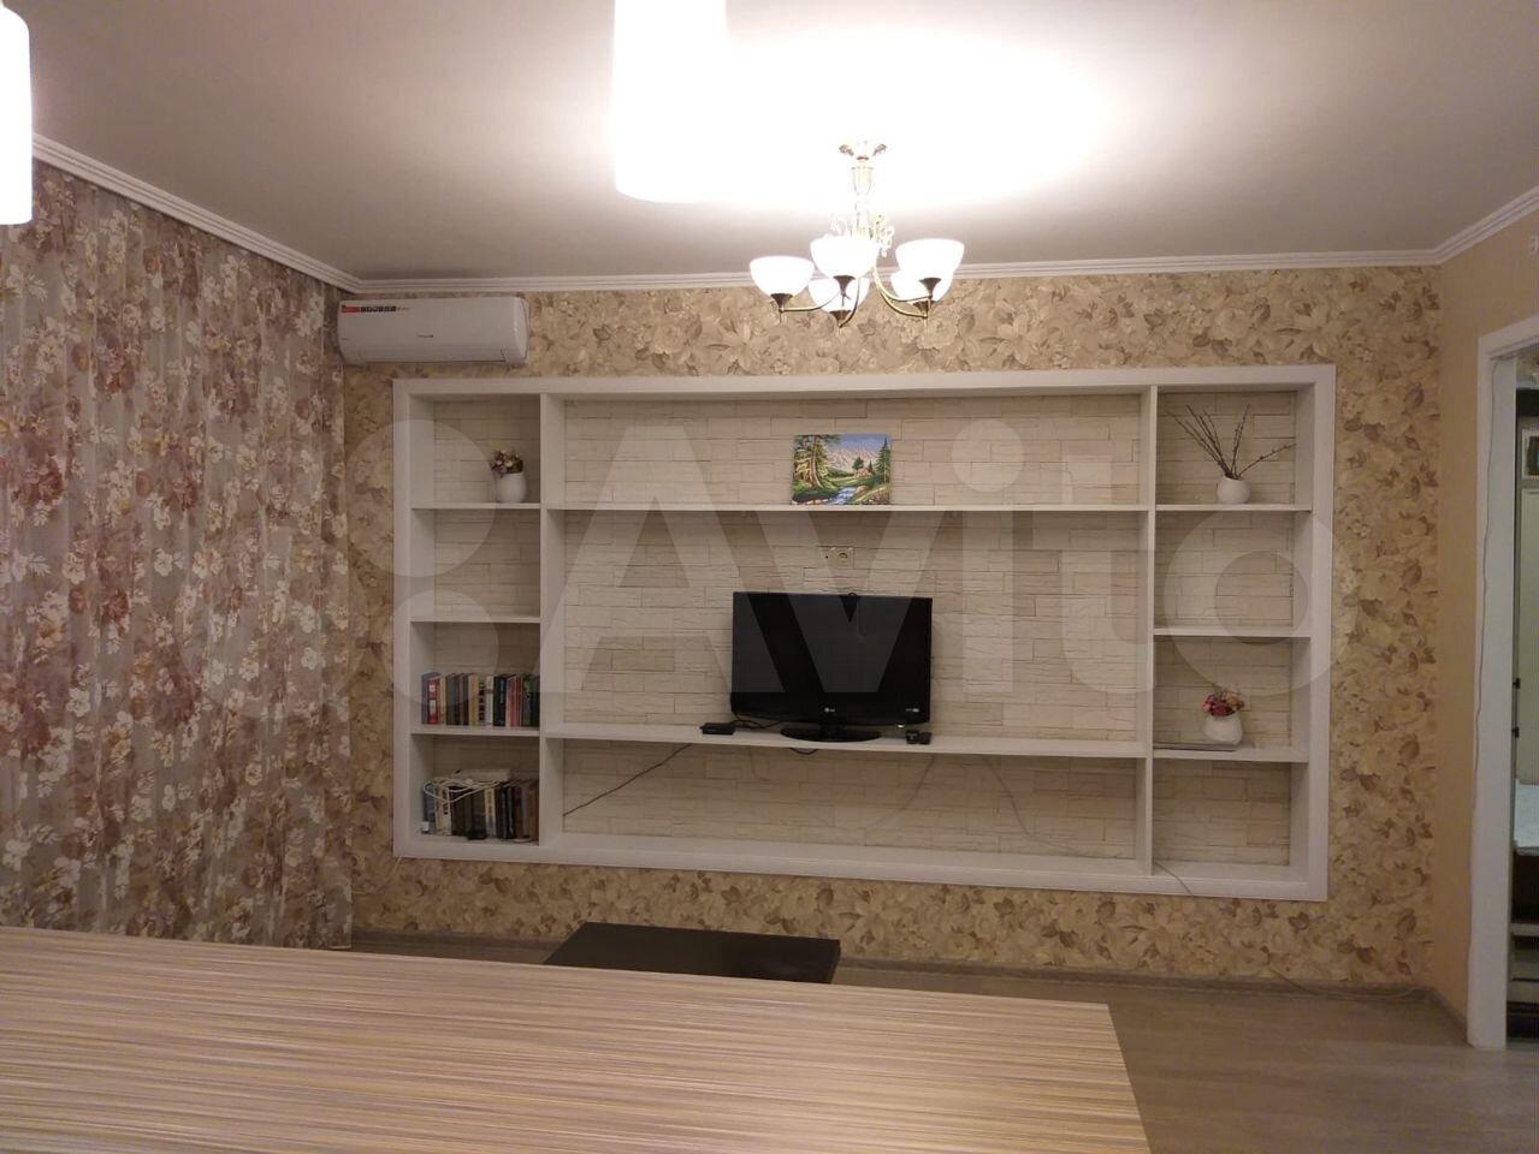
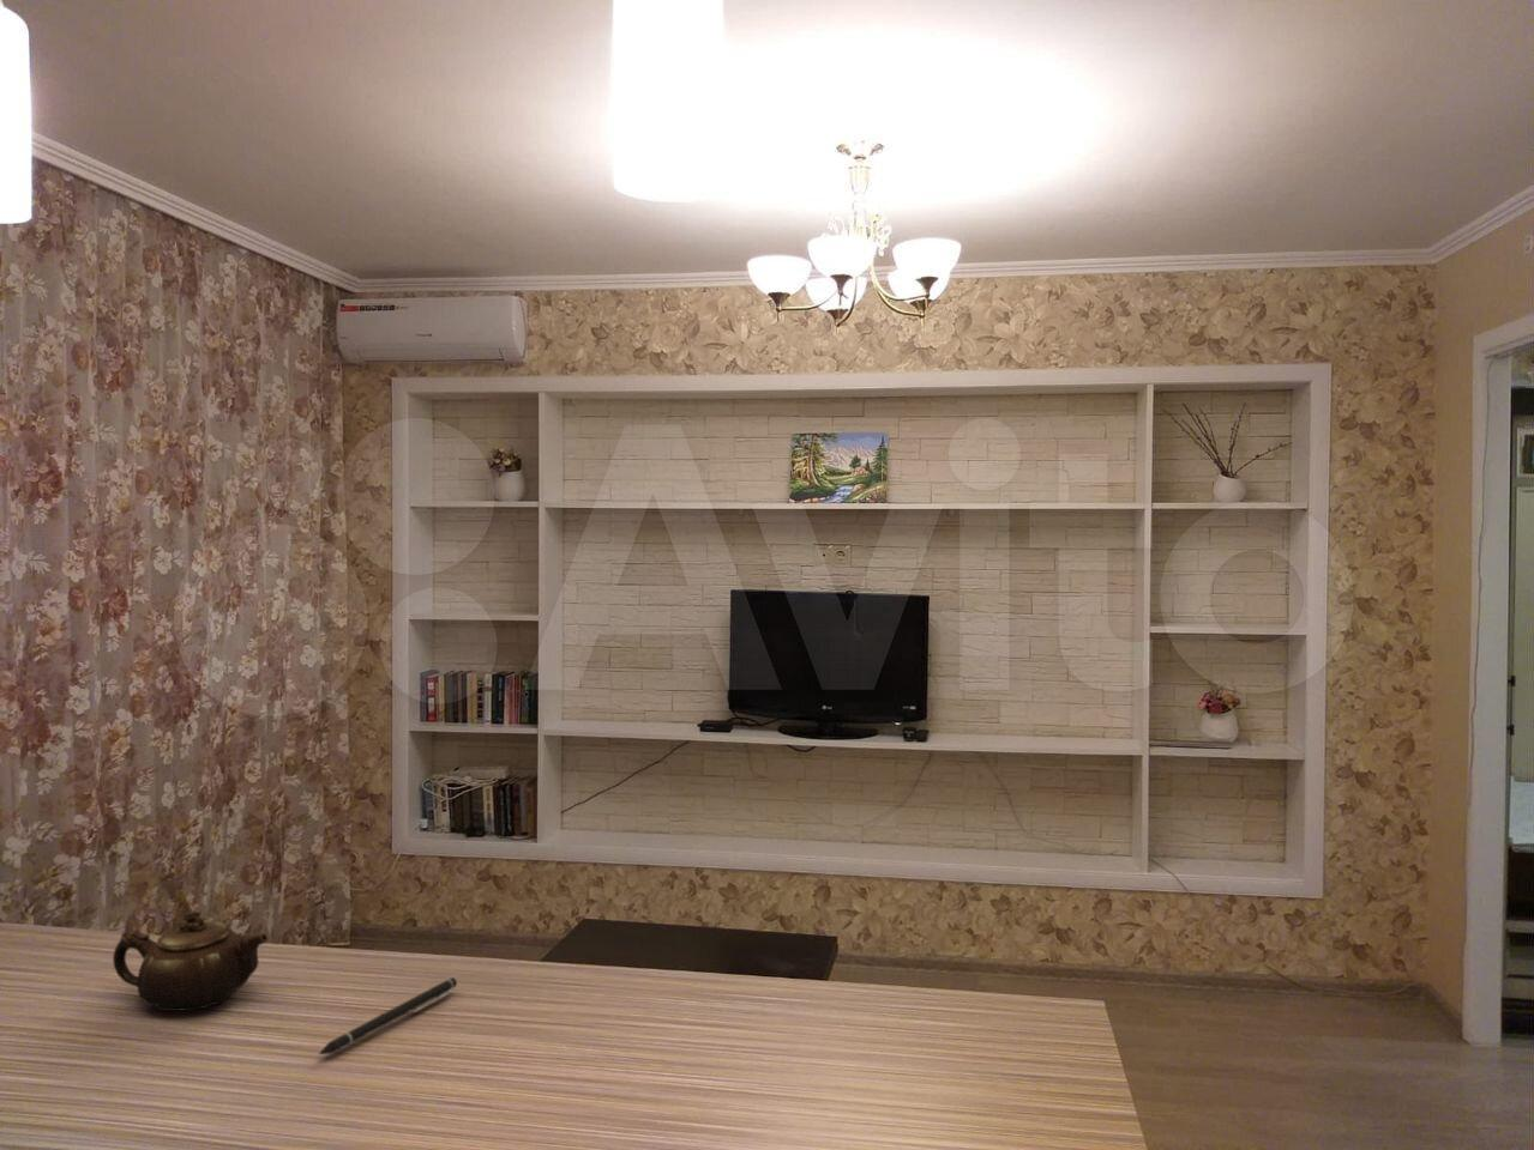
+ pen [318,976,458,1056]
+ teapot [111,910,268,1012]
